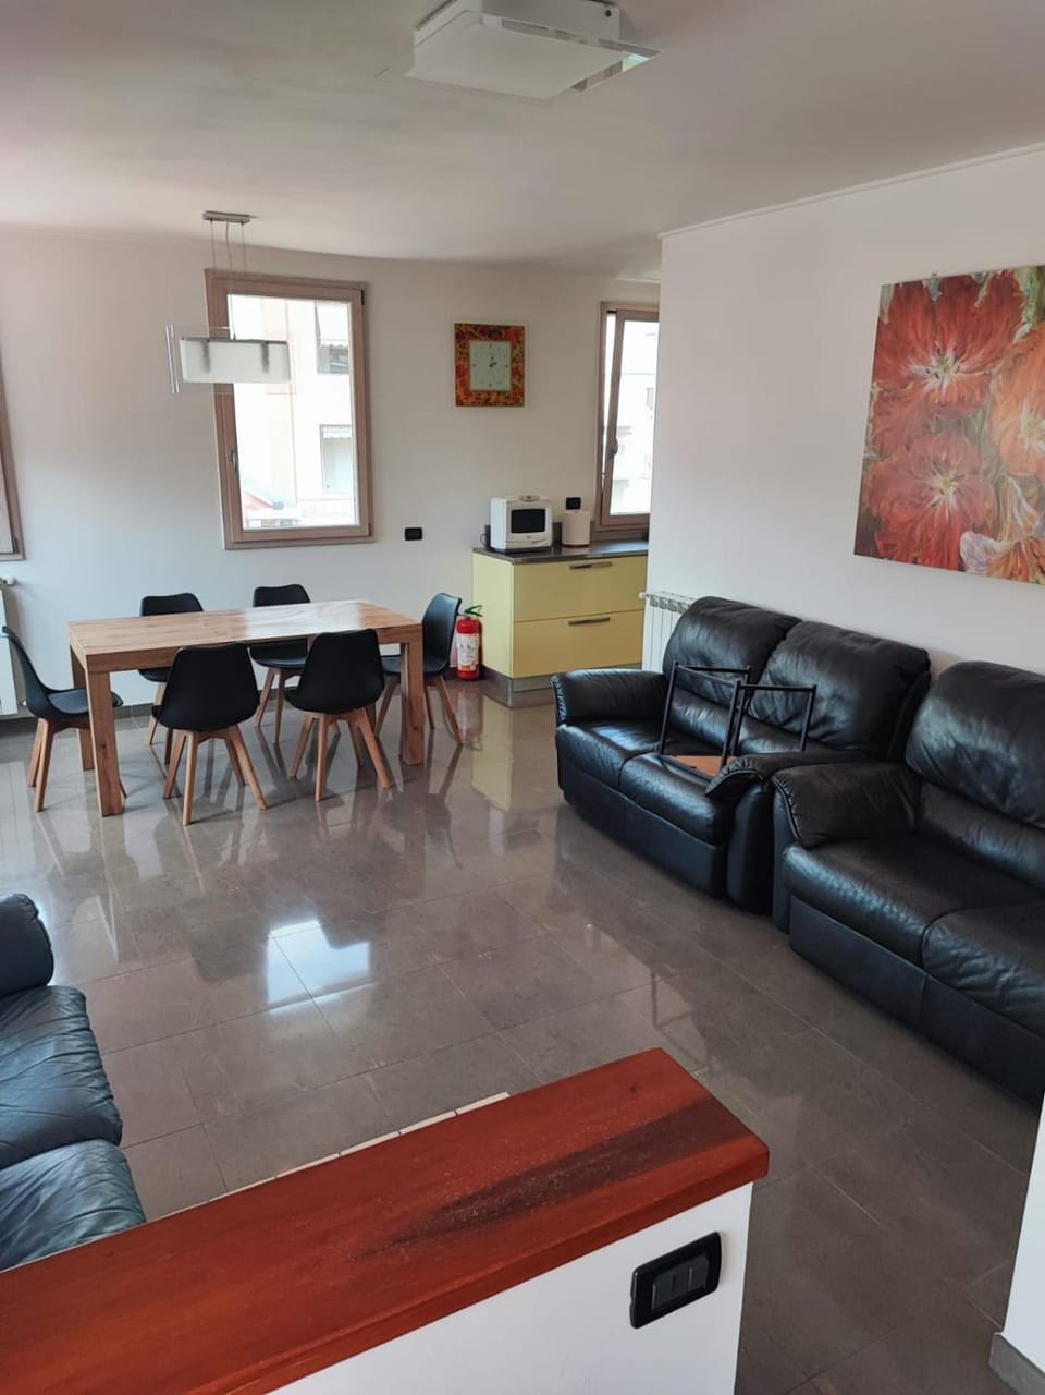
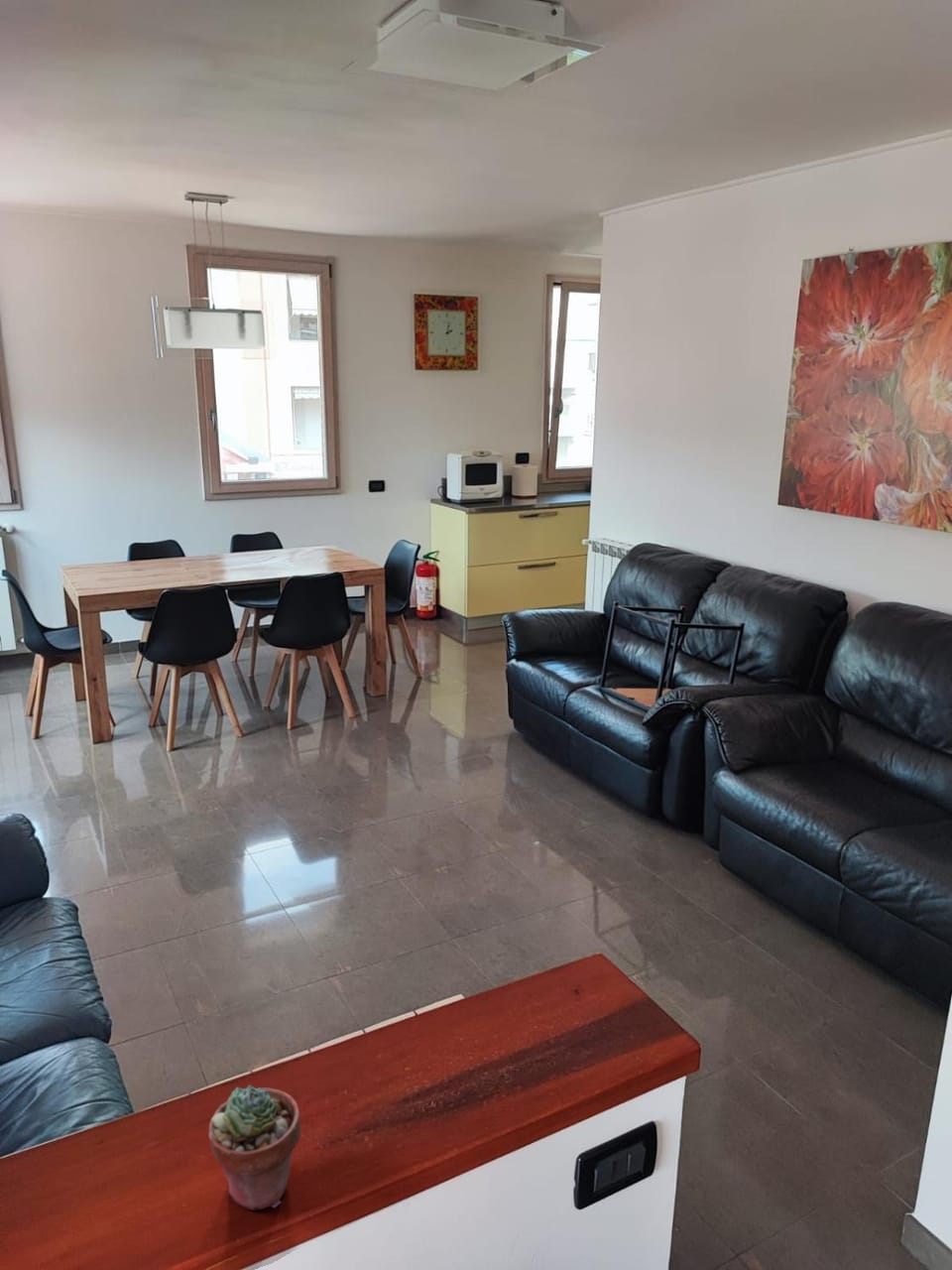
+ potted succulent [207,1083,301,1210]
